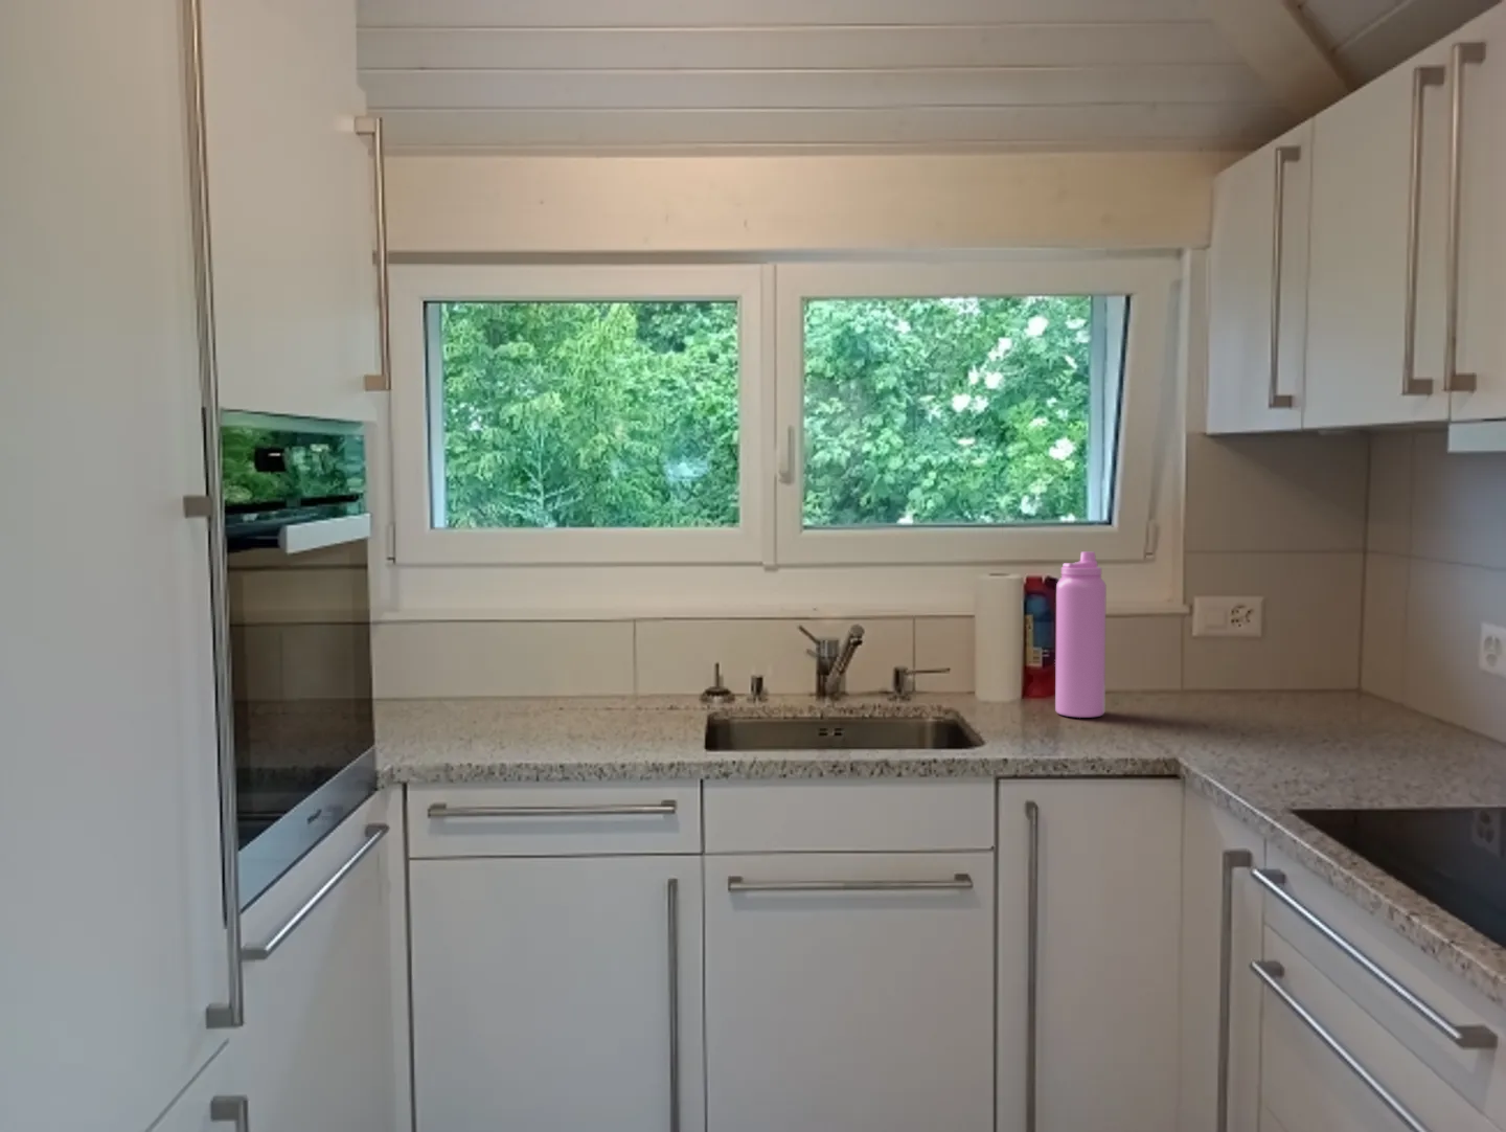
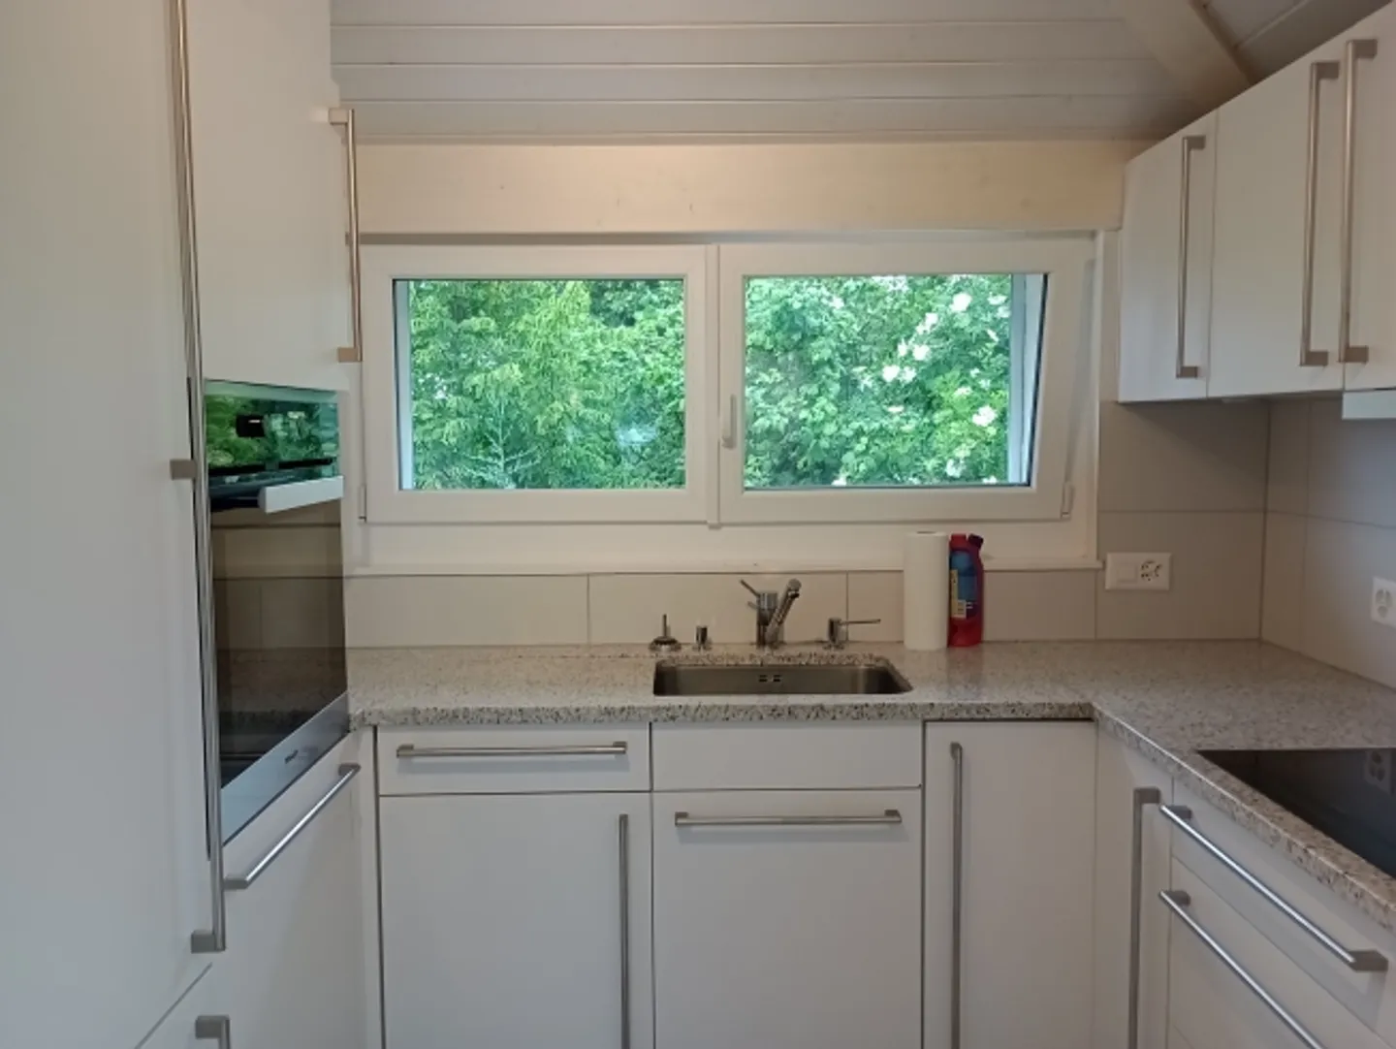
- water bottle [1054,551,1108,718]
